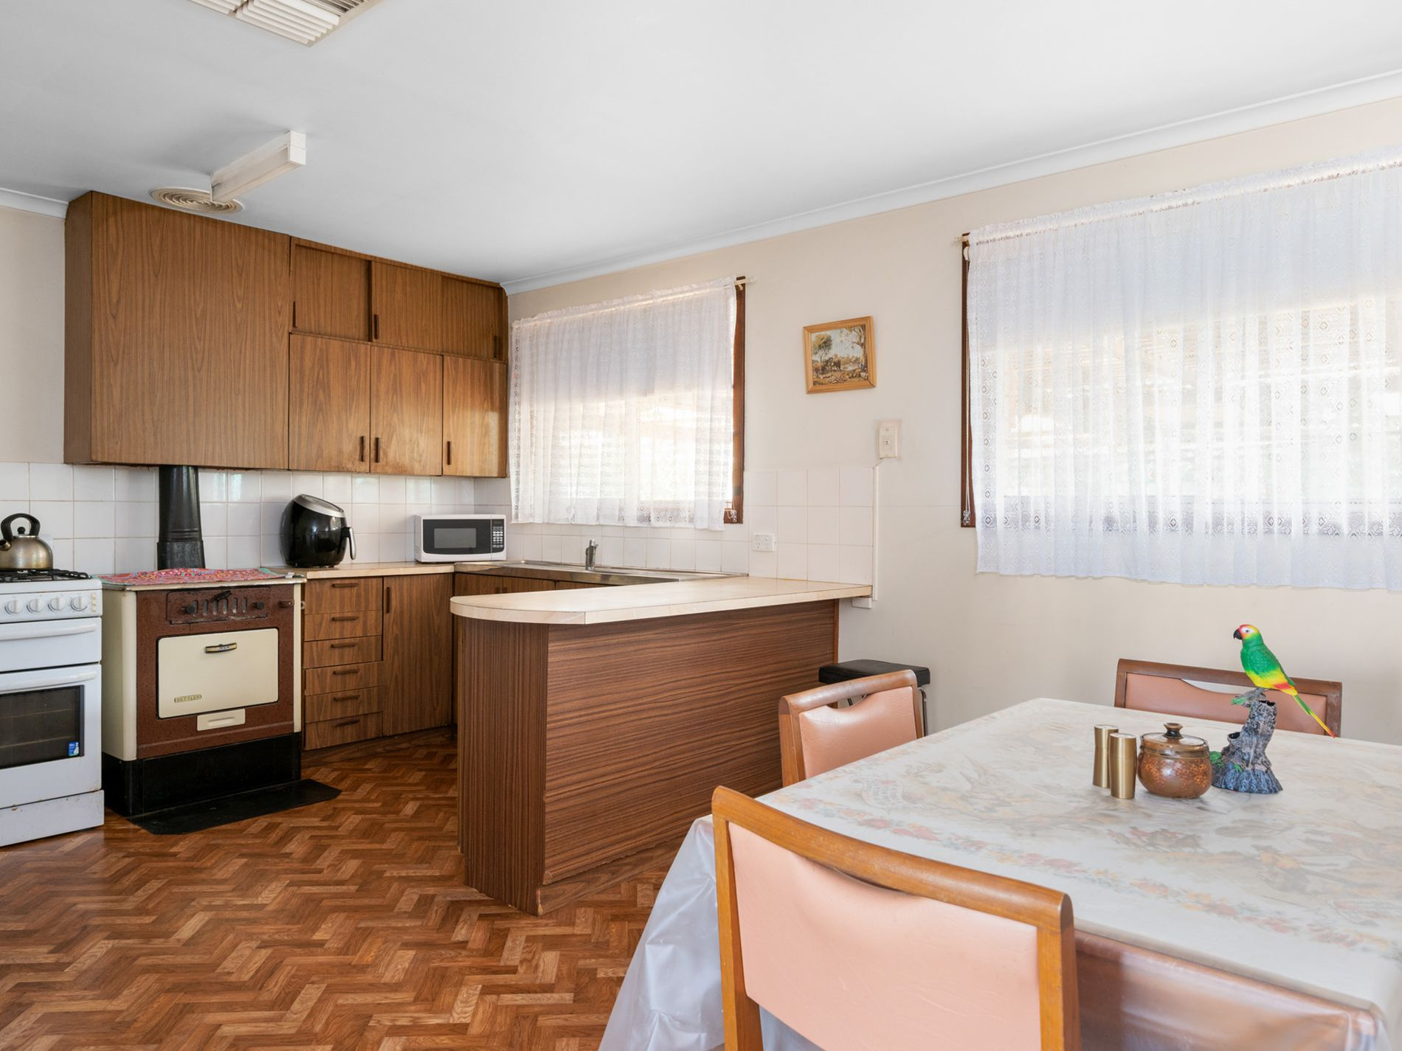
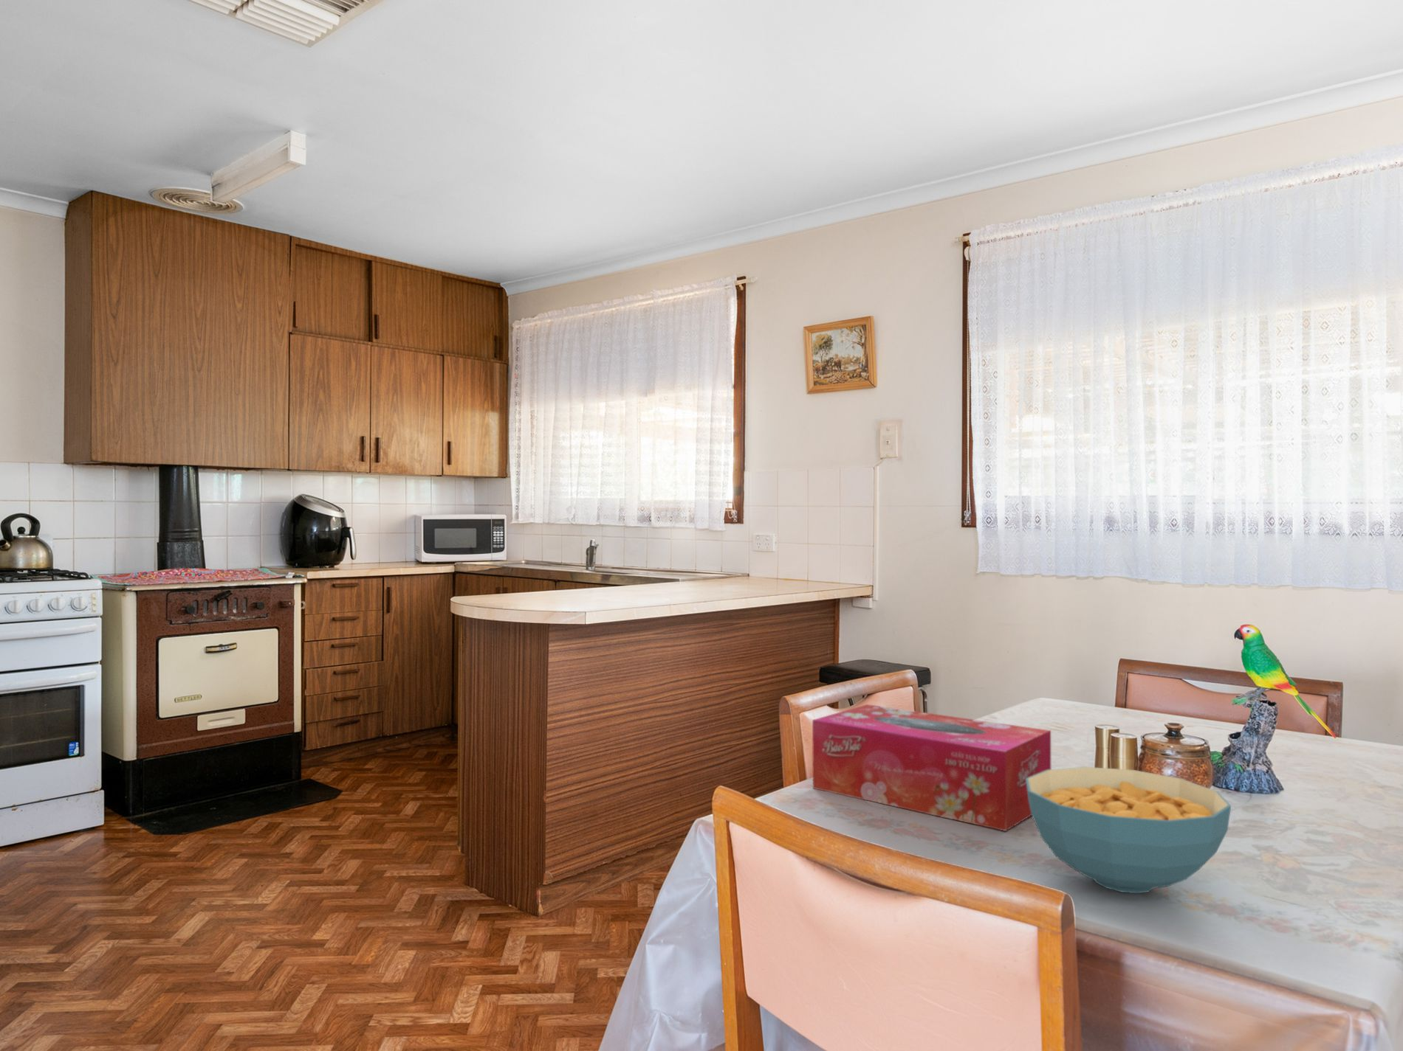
+ cereal bowl [1025,766,1232,894]
+ tissue box [812,703,1052,832]
